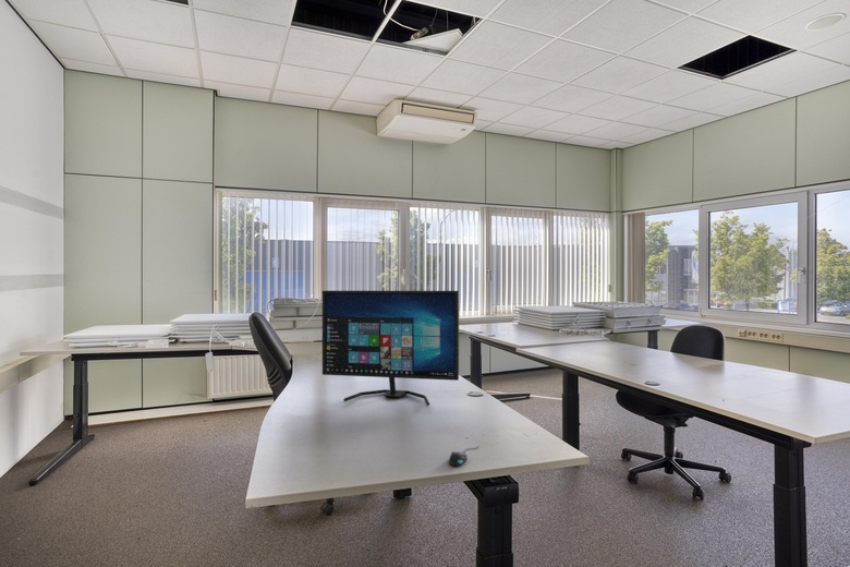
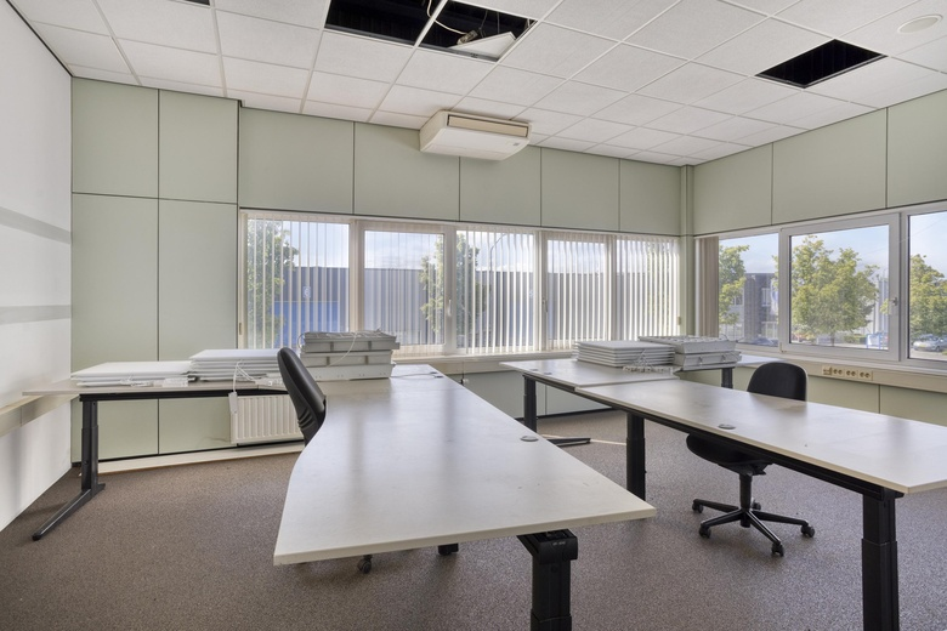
- computer monitor [321,290,460,407]
- mouse [447,446,479,467]
